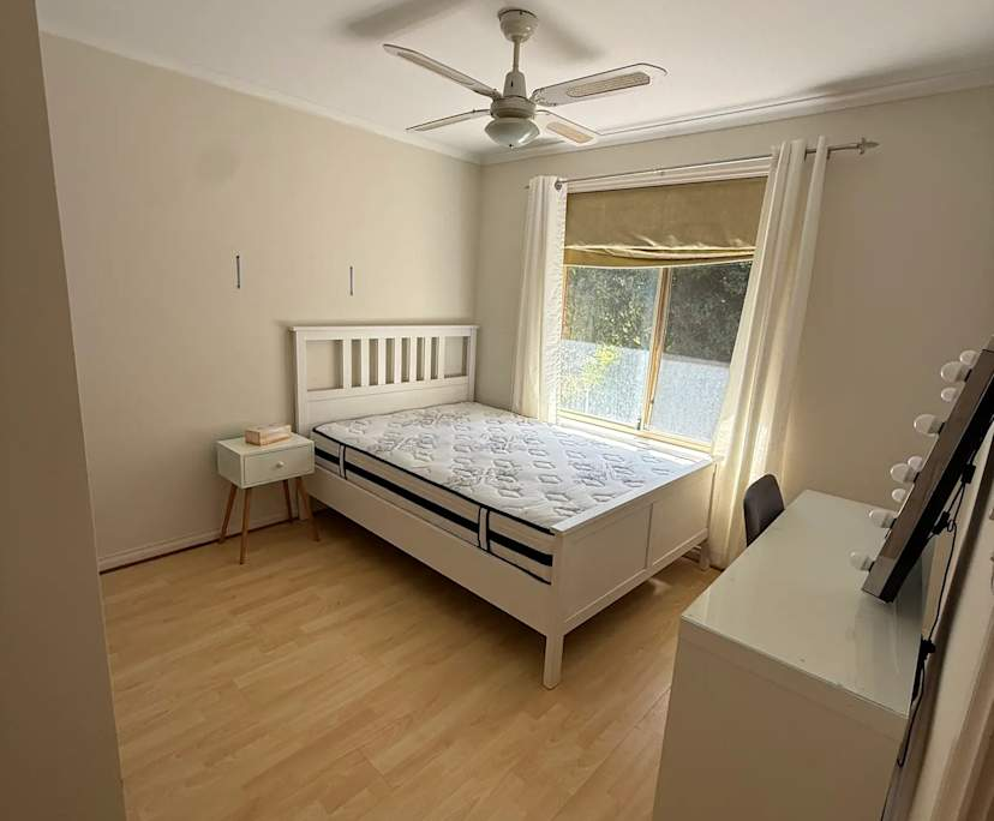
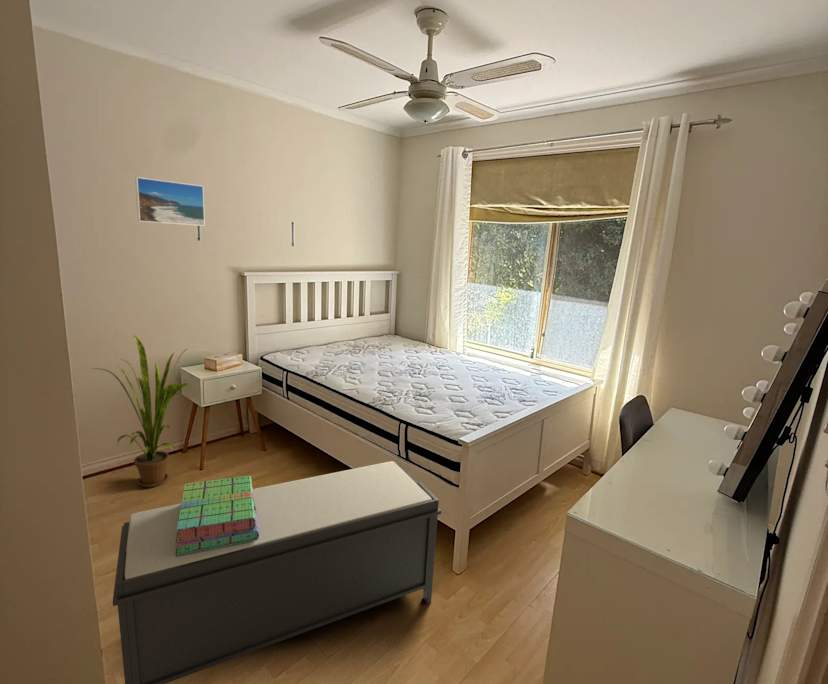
+ house plant [91,334,189,488]
+ bench [112,460,442,684]
+ stack of books [175,475,259,556]
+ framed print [134,176,206,227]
